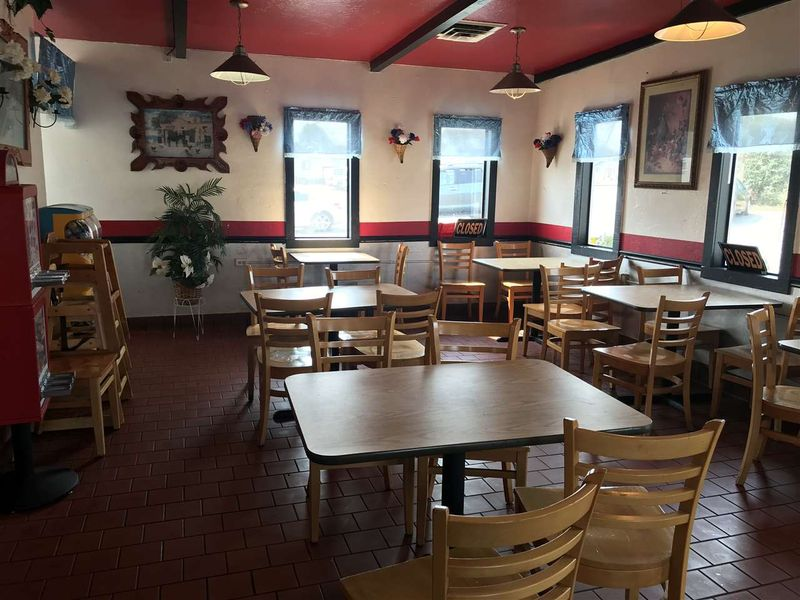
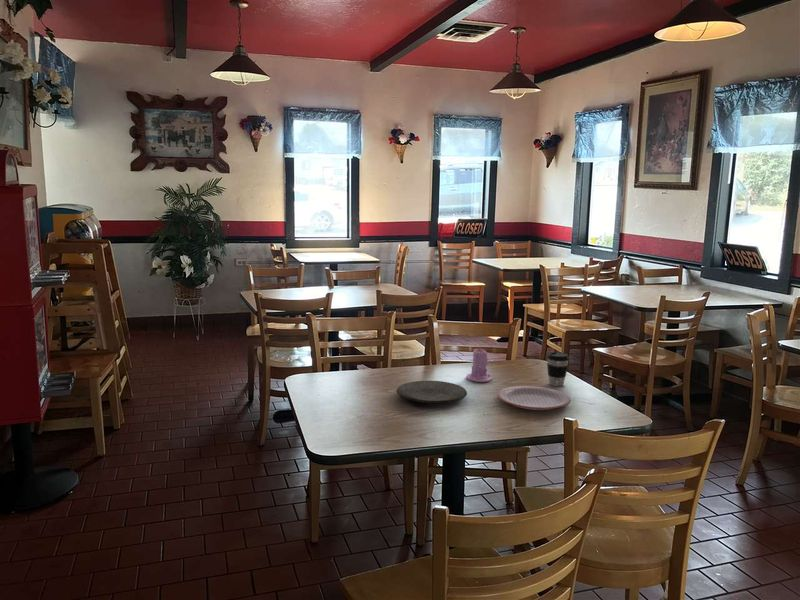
+ plate [497,385,572,411]
+ plate [395,380,468,404]
+ coffee cup [546,351,570,387]
+ candle [465,347,493,383]
